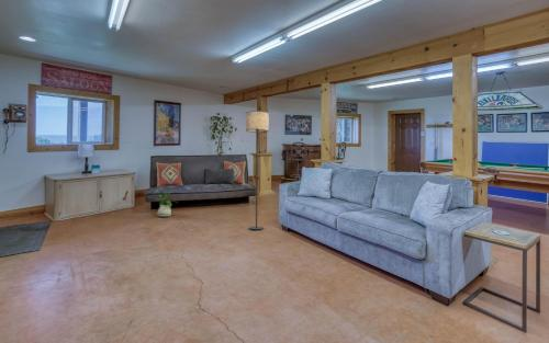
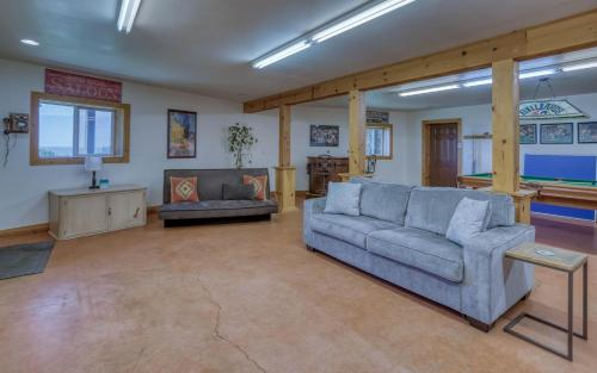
- house plant [147,186,179,218]
- floor lamp [245,110,270,231]
